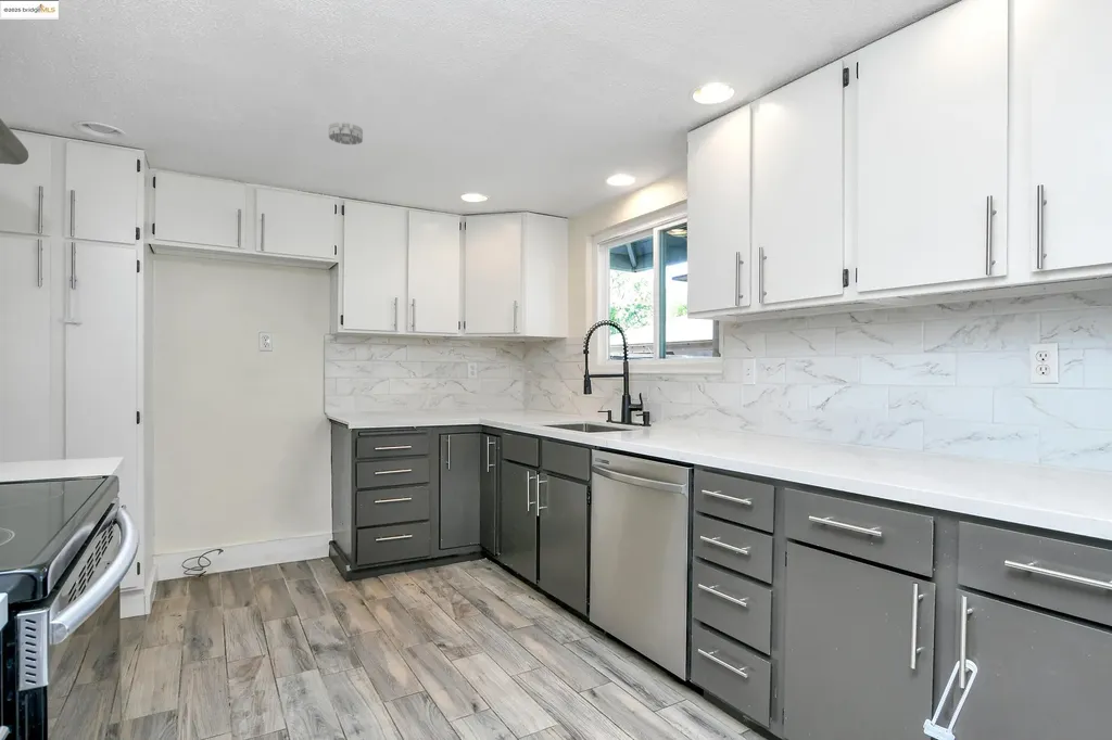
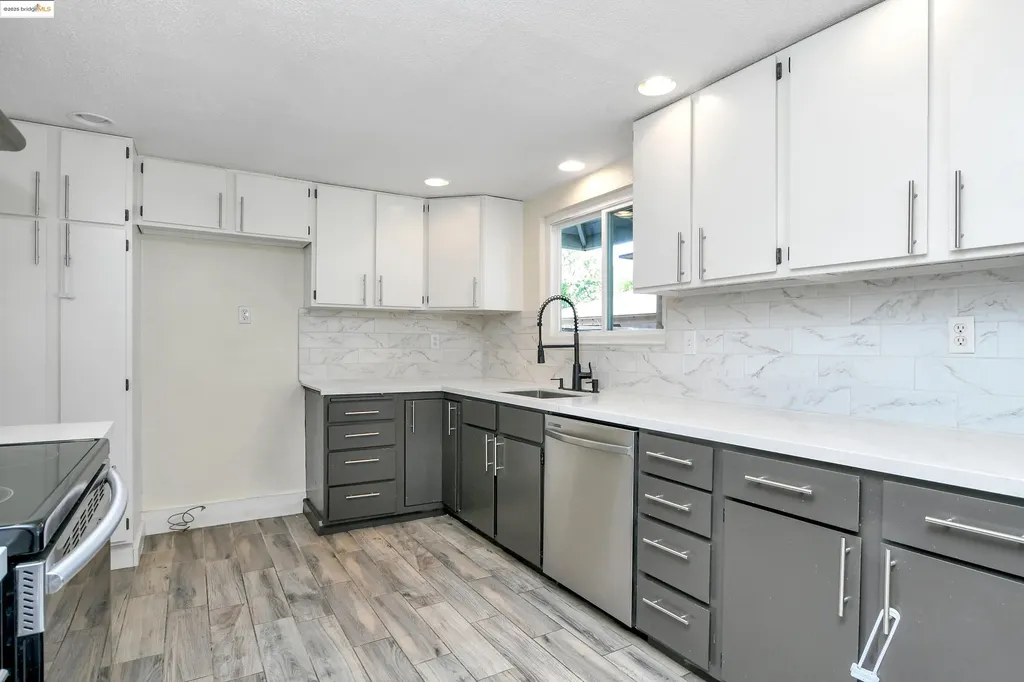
- smoke detector [328,120,364,145]
